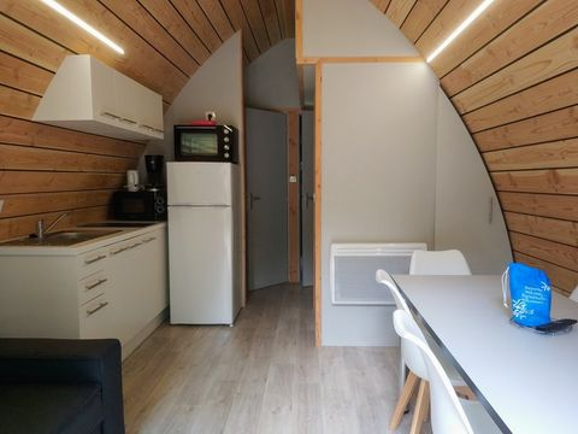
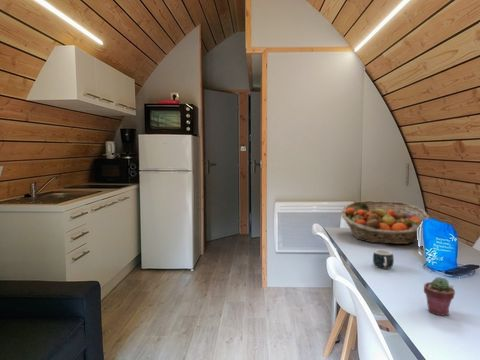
+ mug [372,249,395,270]
+ potted succulent [423,276,456,317]
+ fruit basket [340,200,431,245]
